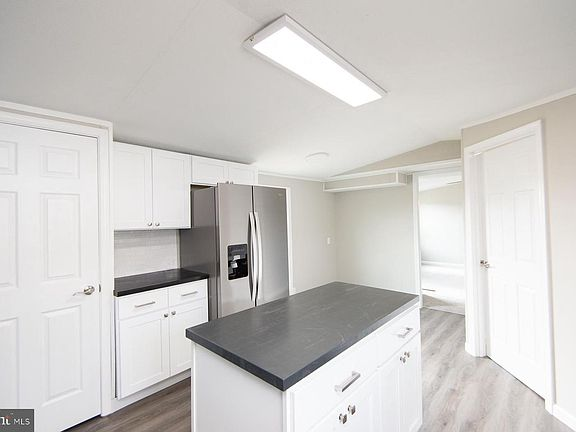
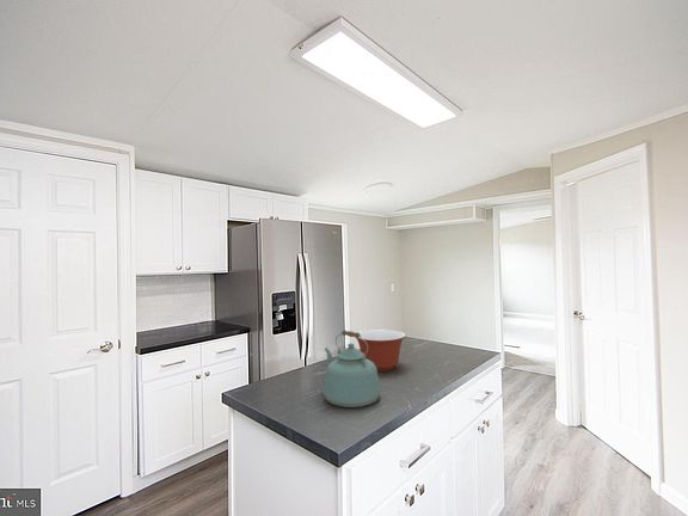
+ kettle [322,328,382,408]
+ mixing bowl [355,328,407,373]
